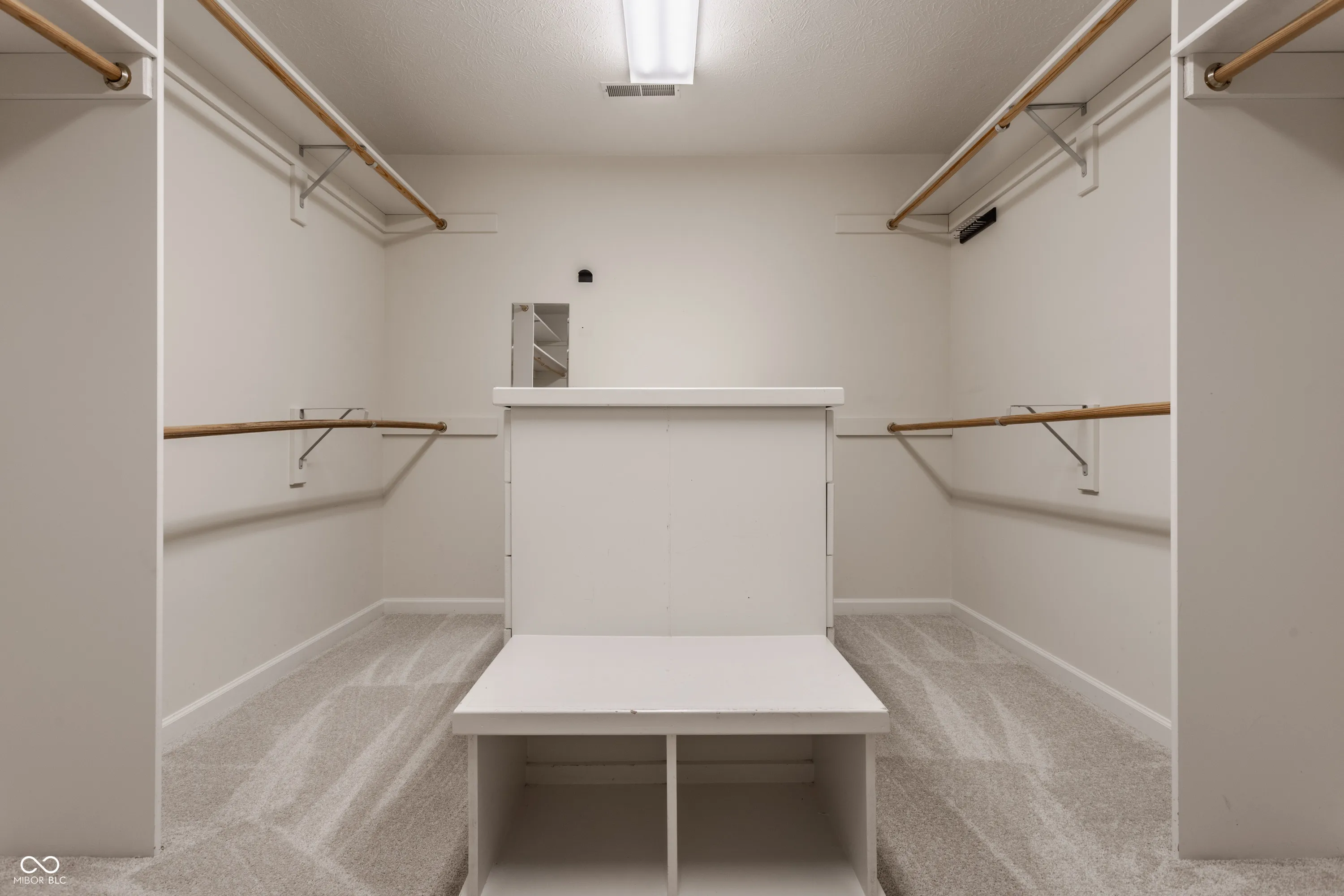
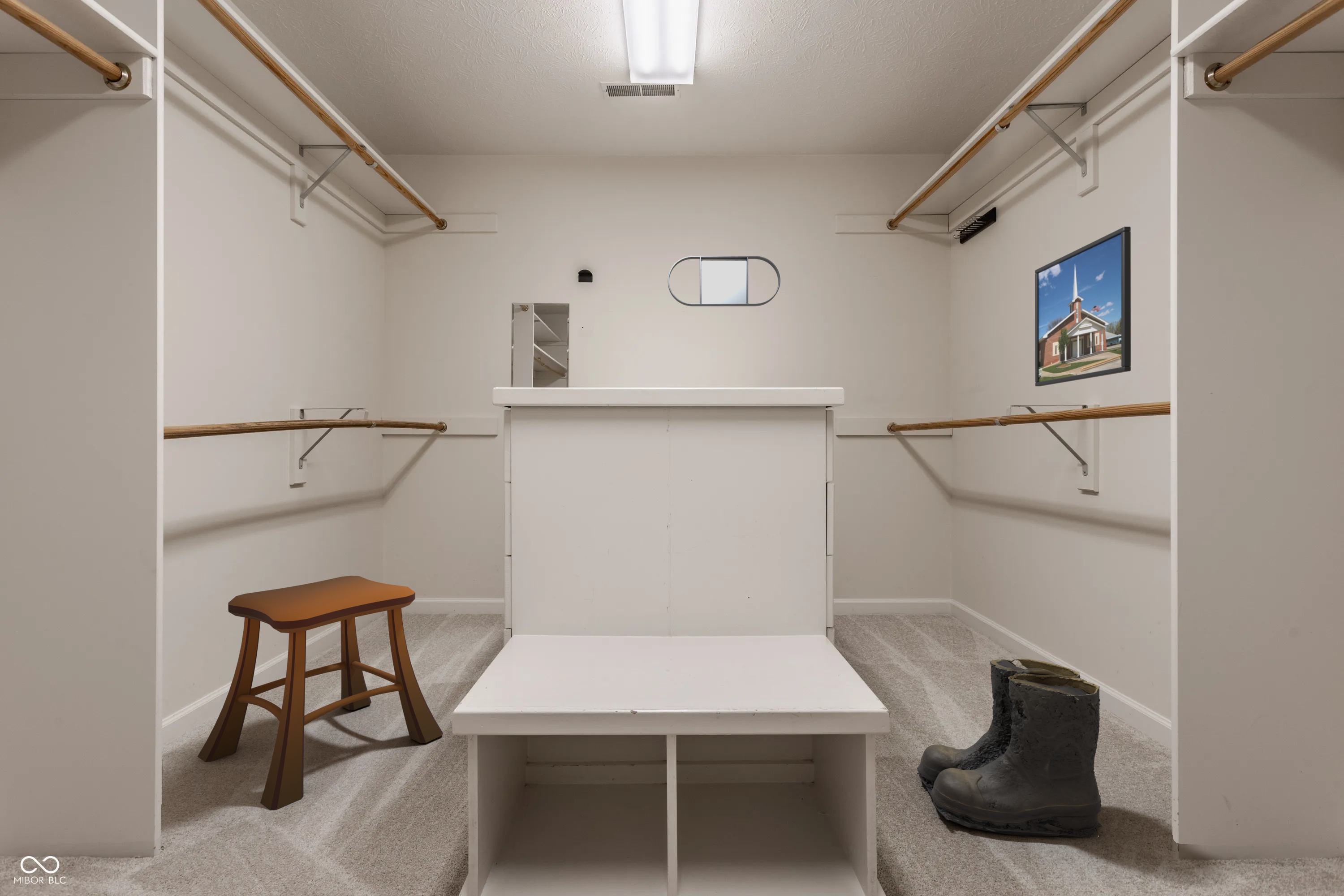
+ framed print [1034,226,1131,387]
+ stool [197,575,444,811]
+ boots [917,658,1104,838]
+ home mirror [668,255,781,307]
